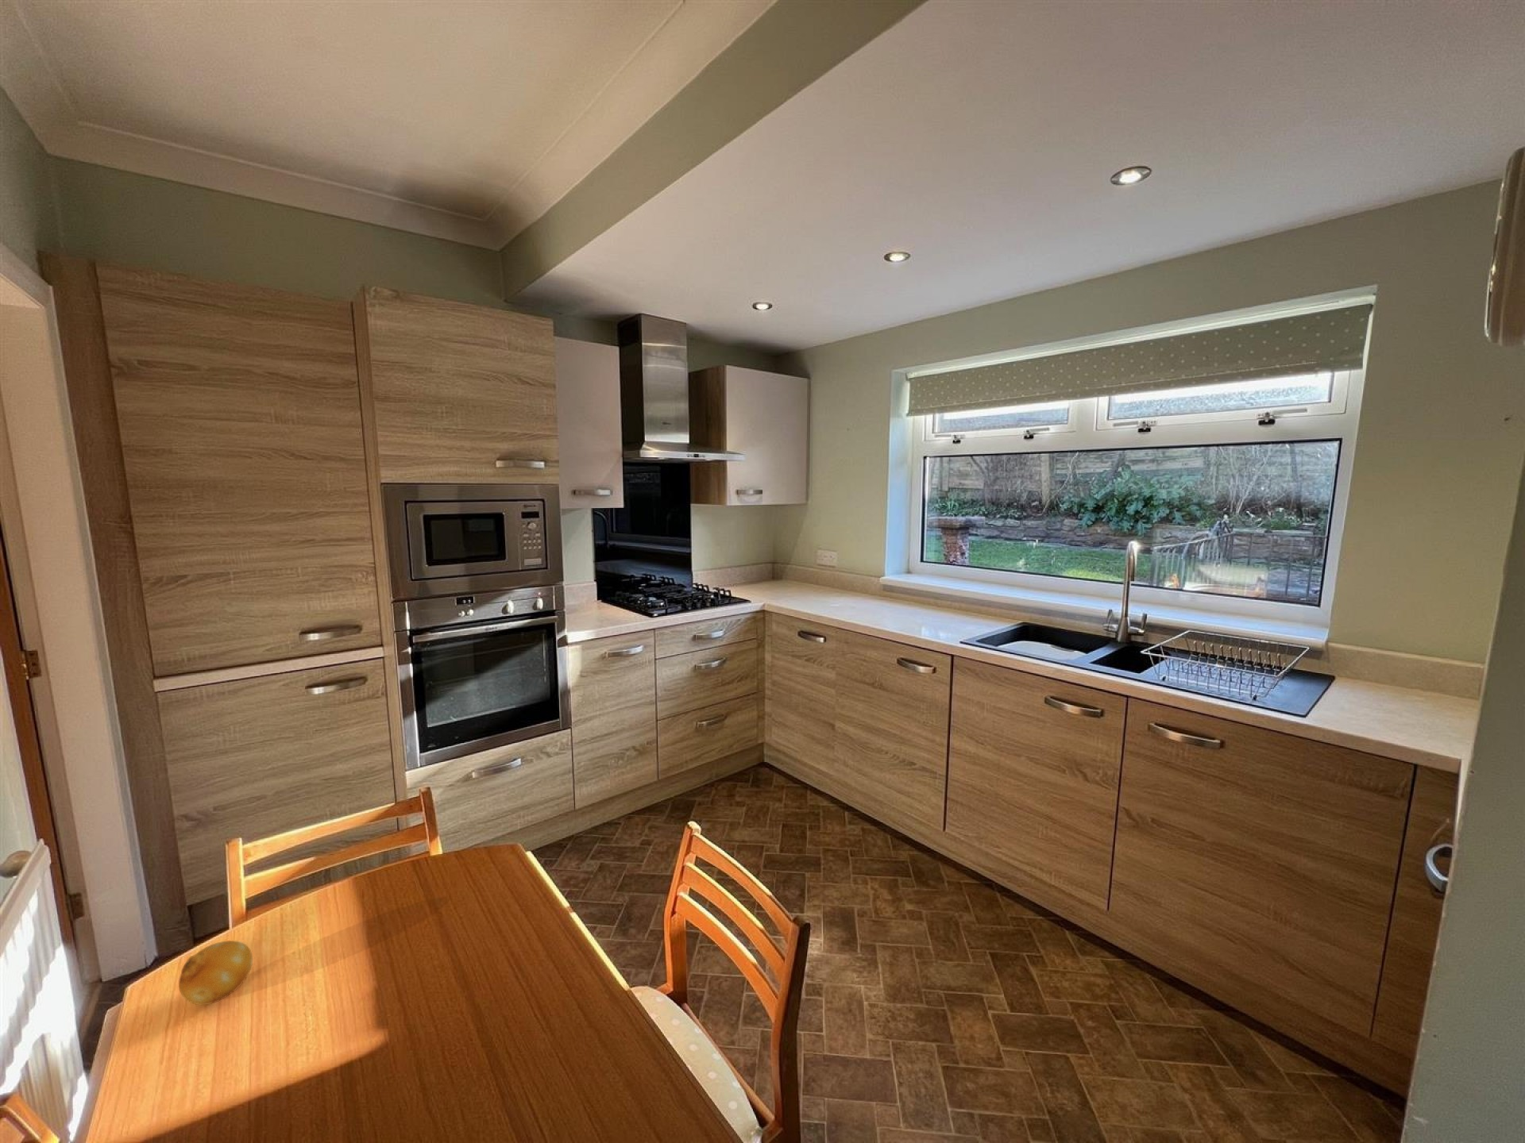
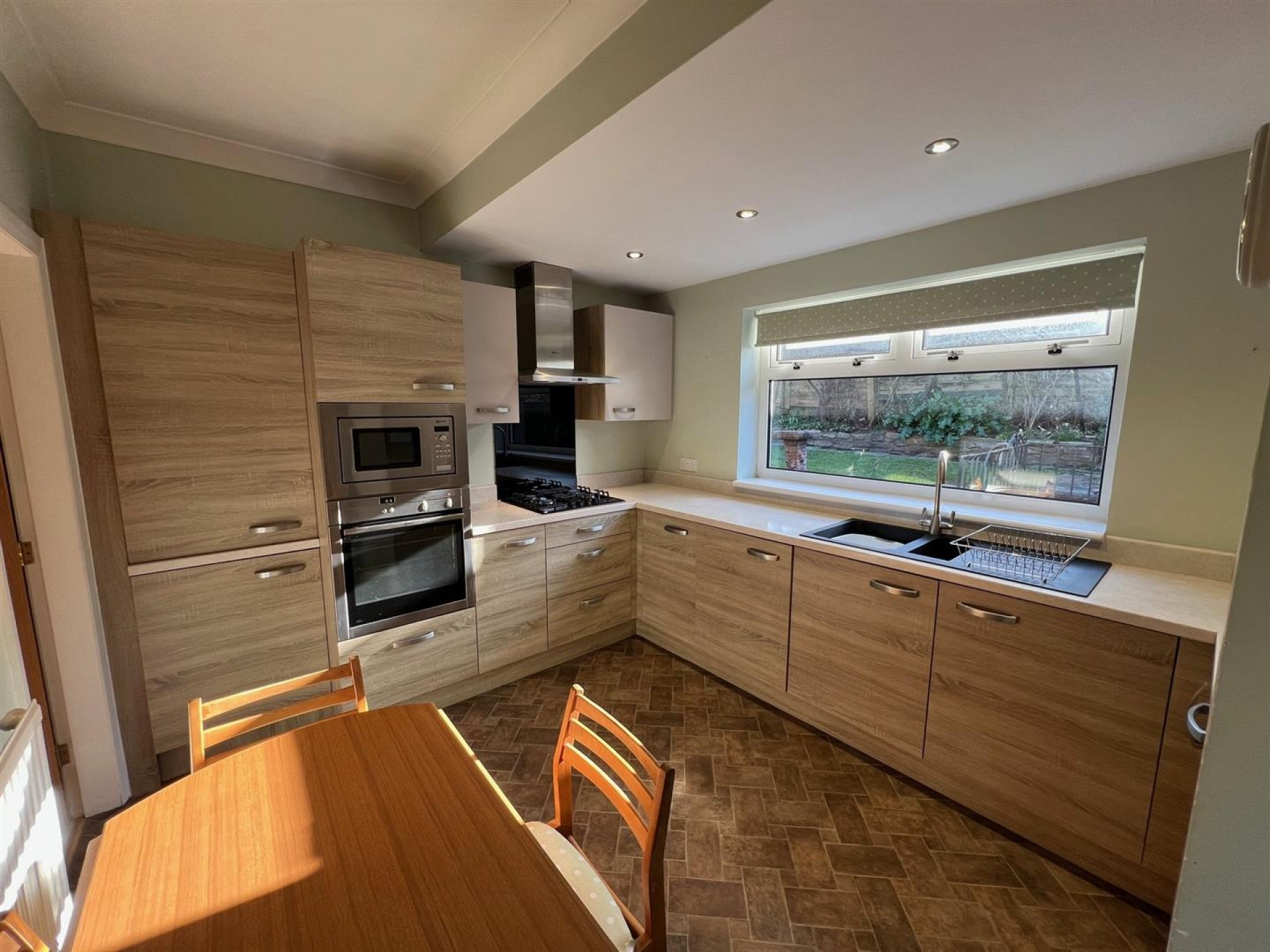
- fruit [178,940,253,1006]
